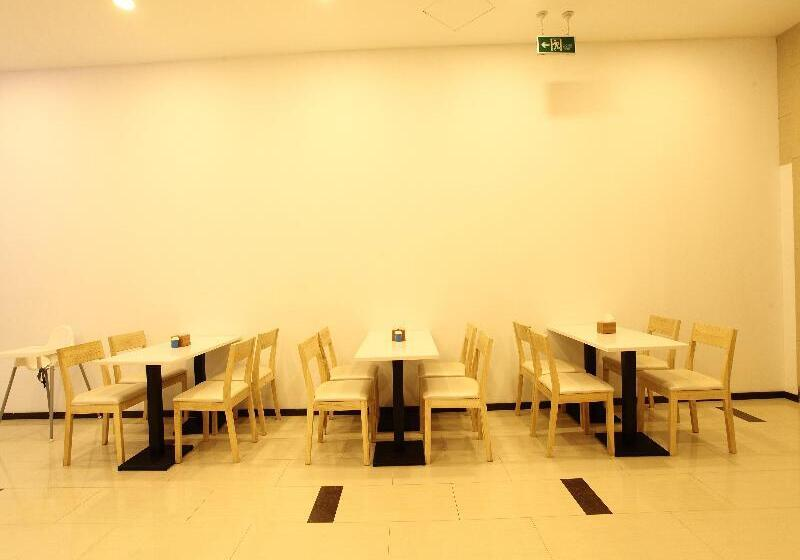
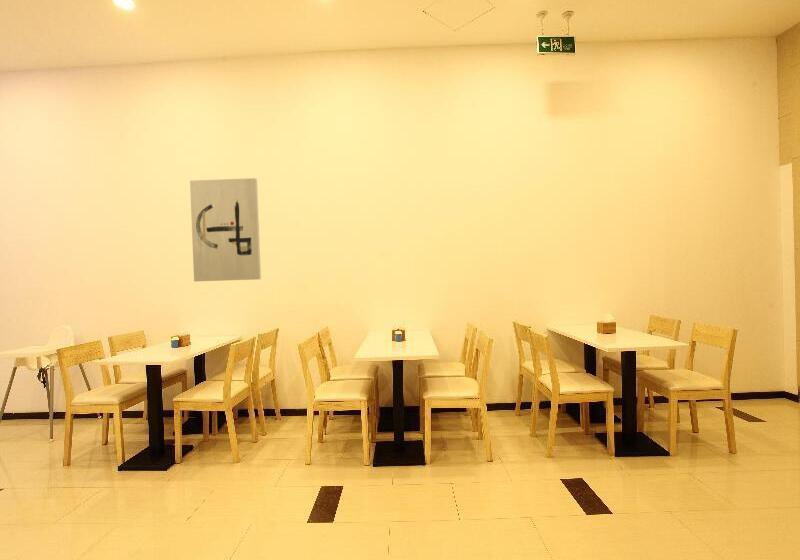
+ wall art [189,177,262,282]
